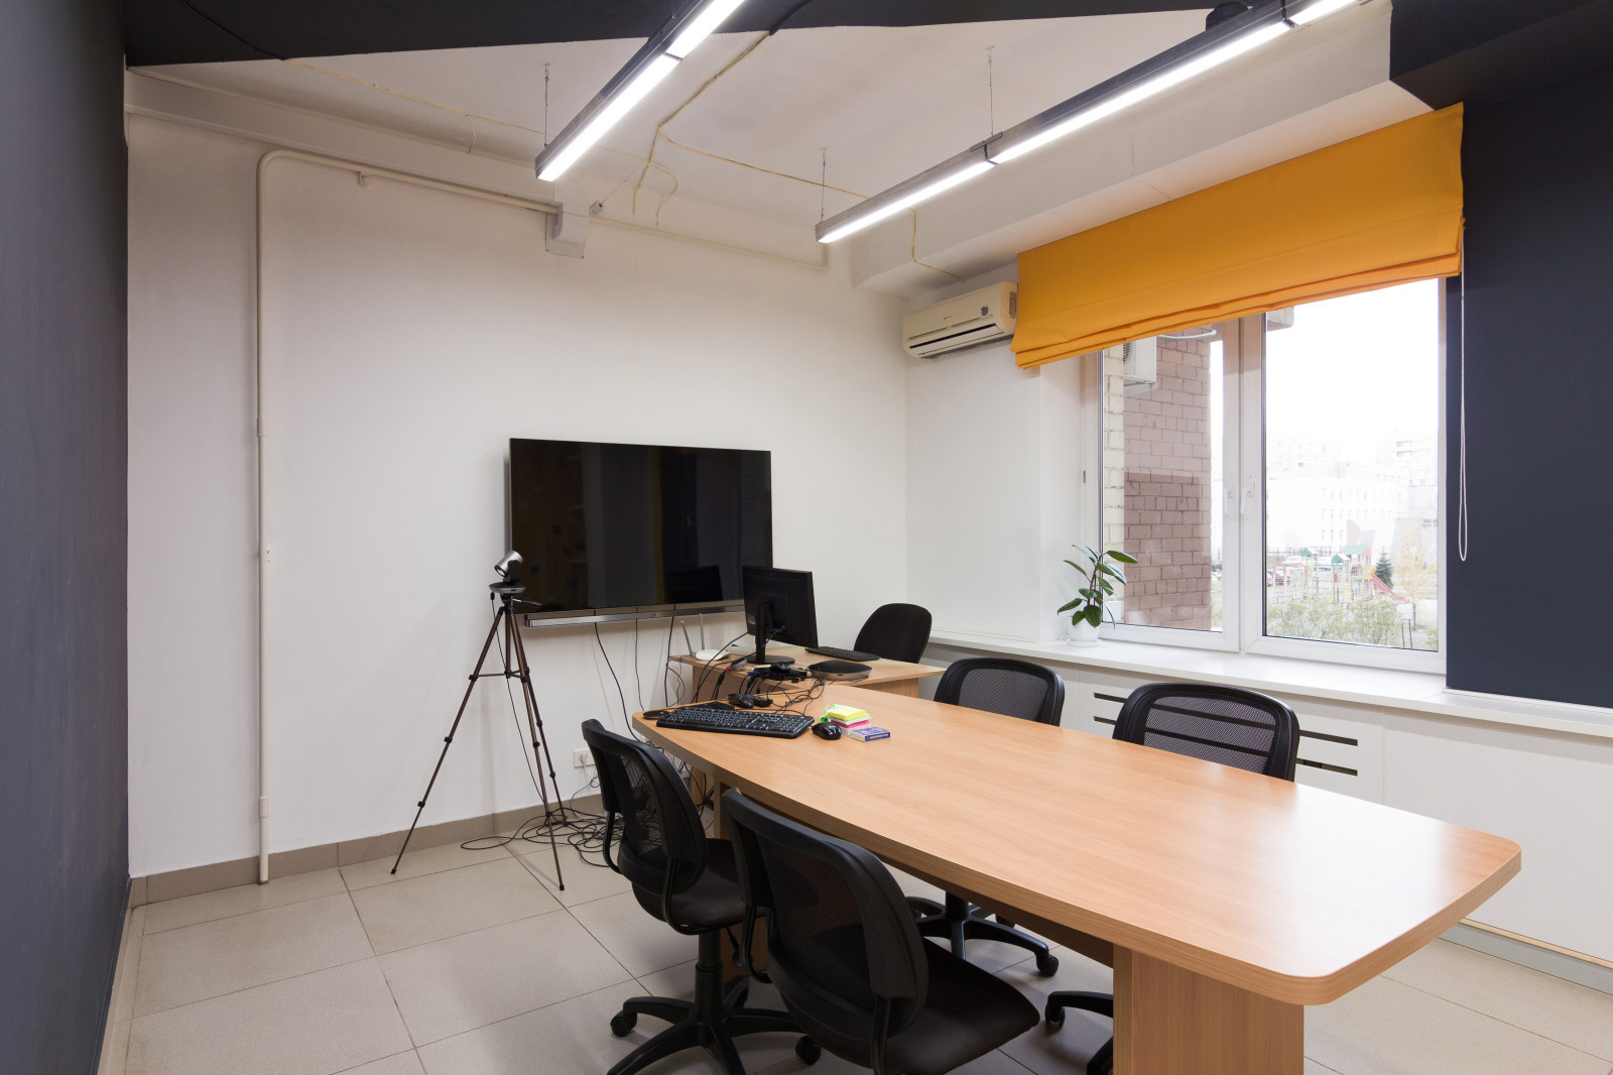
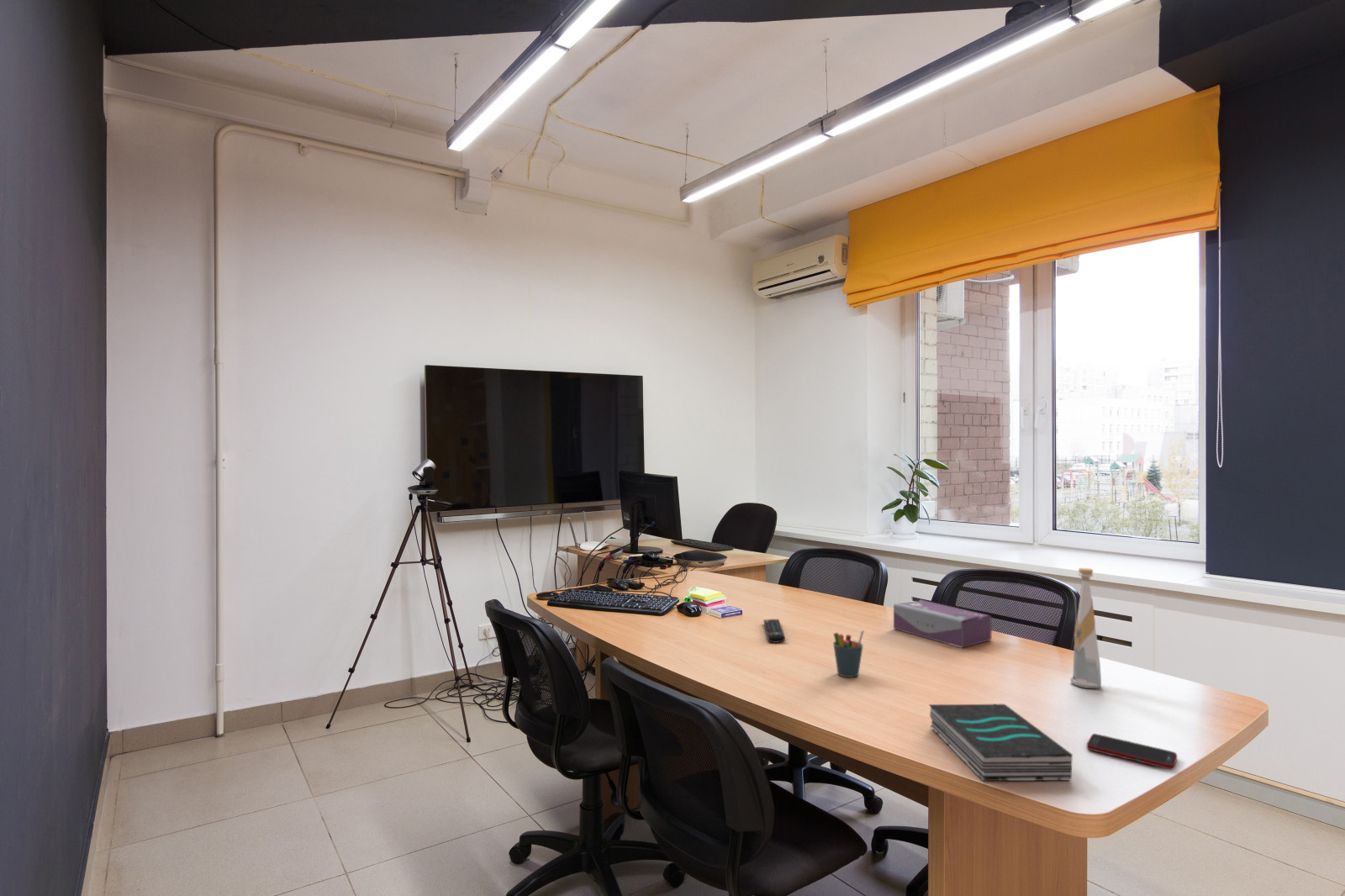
+ pen holder [832,629,865,678]
+ tissue box [893,599,993,649]
+ cell phone [1086,733,1178,771]
+ bottle [1069,567,1102,689]
+ book [928,704,1073,782]
+ remote control [762,619,786,644]
